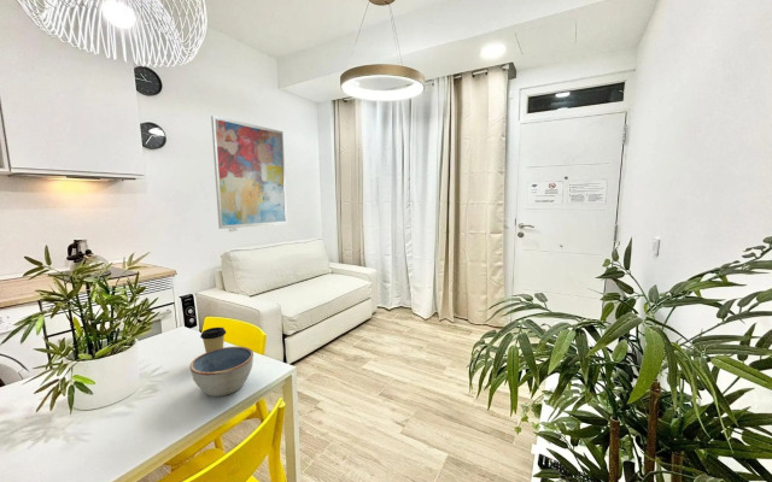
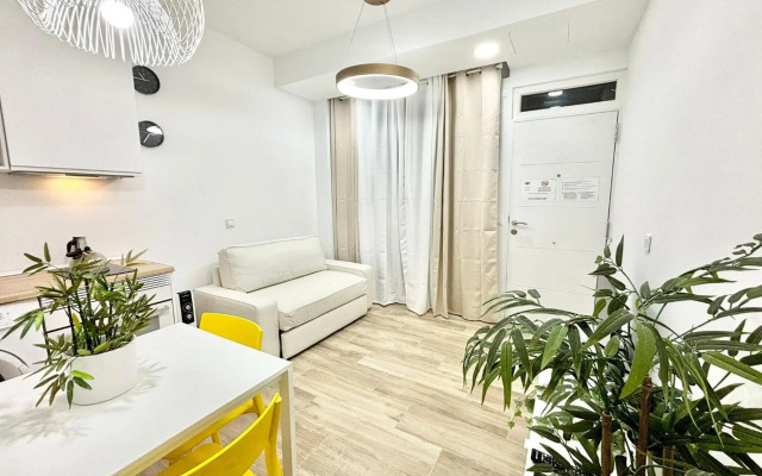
- bowl [189,346,255,398]
- wall art [210,114,288,230]
- coffee cup [199,327,227,353]
